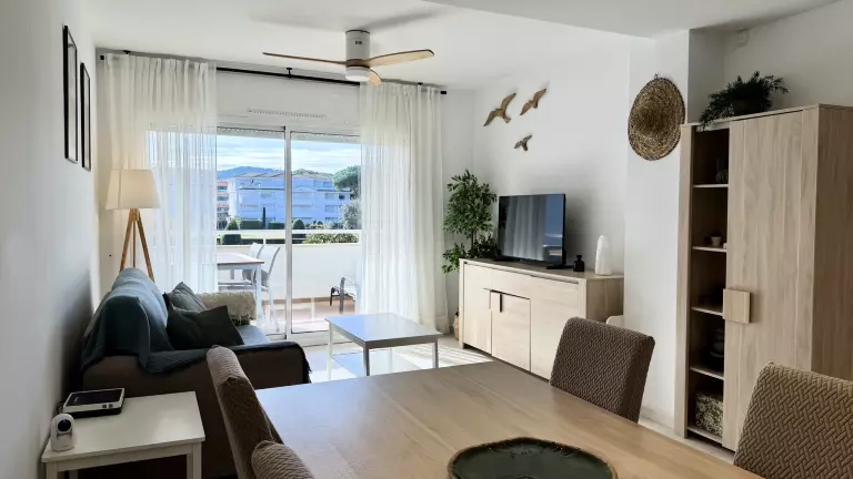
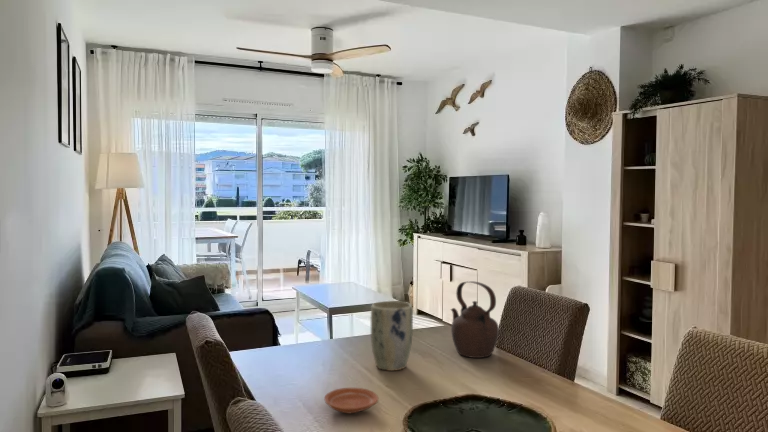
+ teapot [450,280,500,359]
+ plant pot [370,300,414,372]
+ plate [323,387,379,415]
